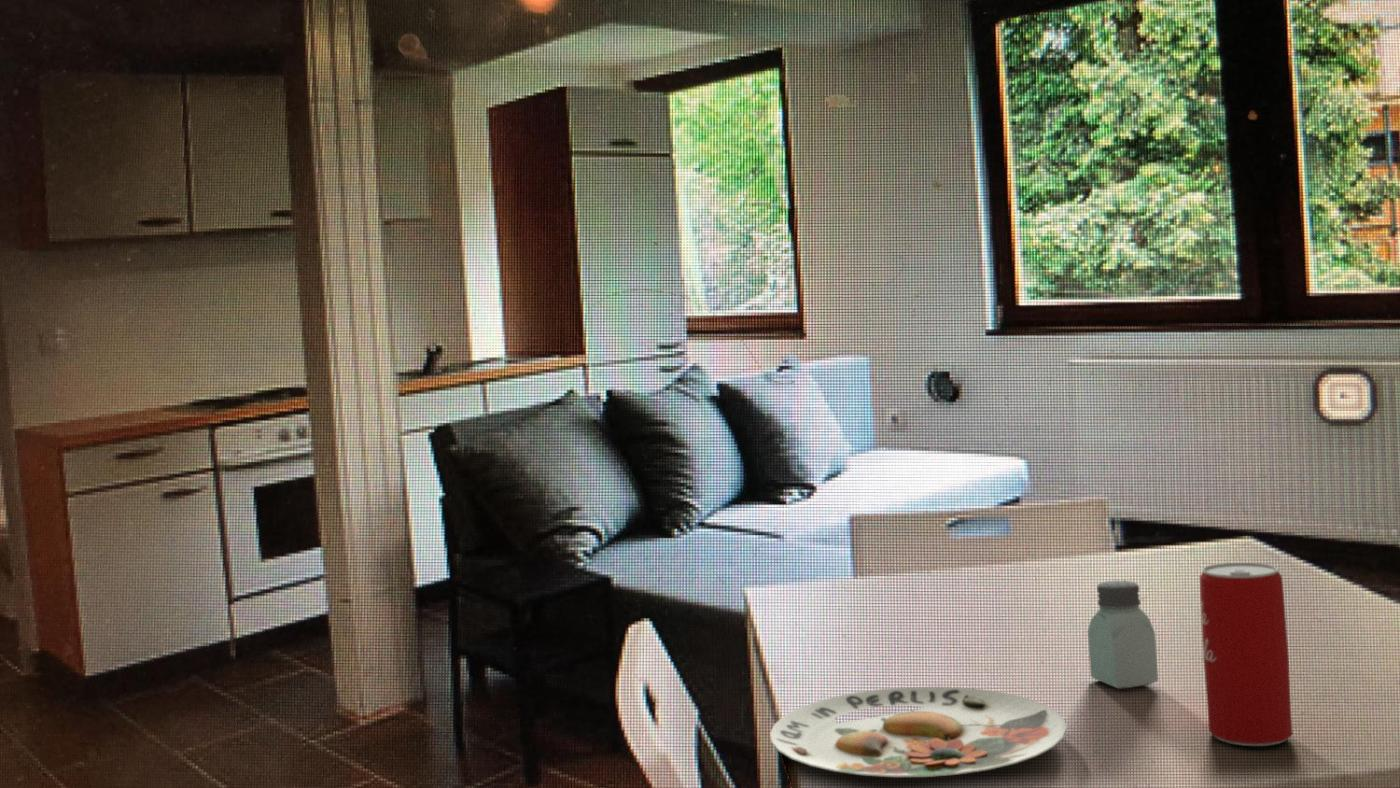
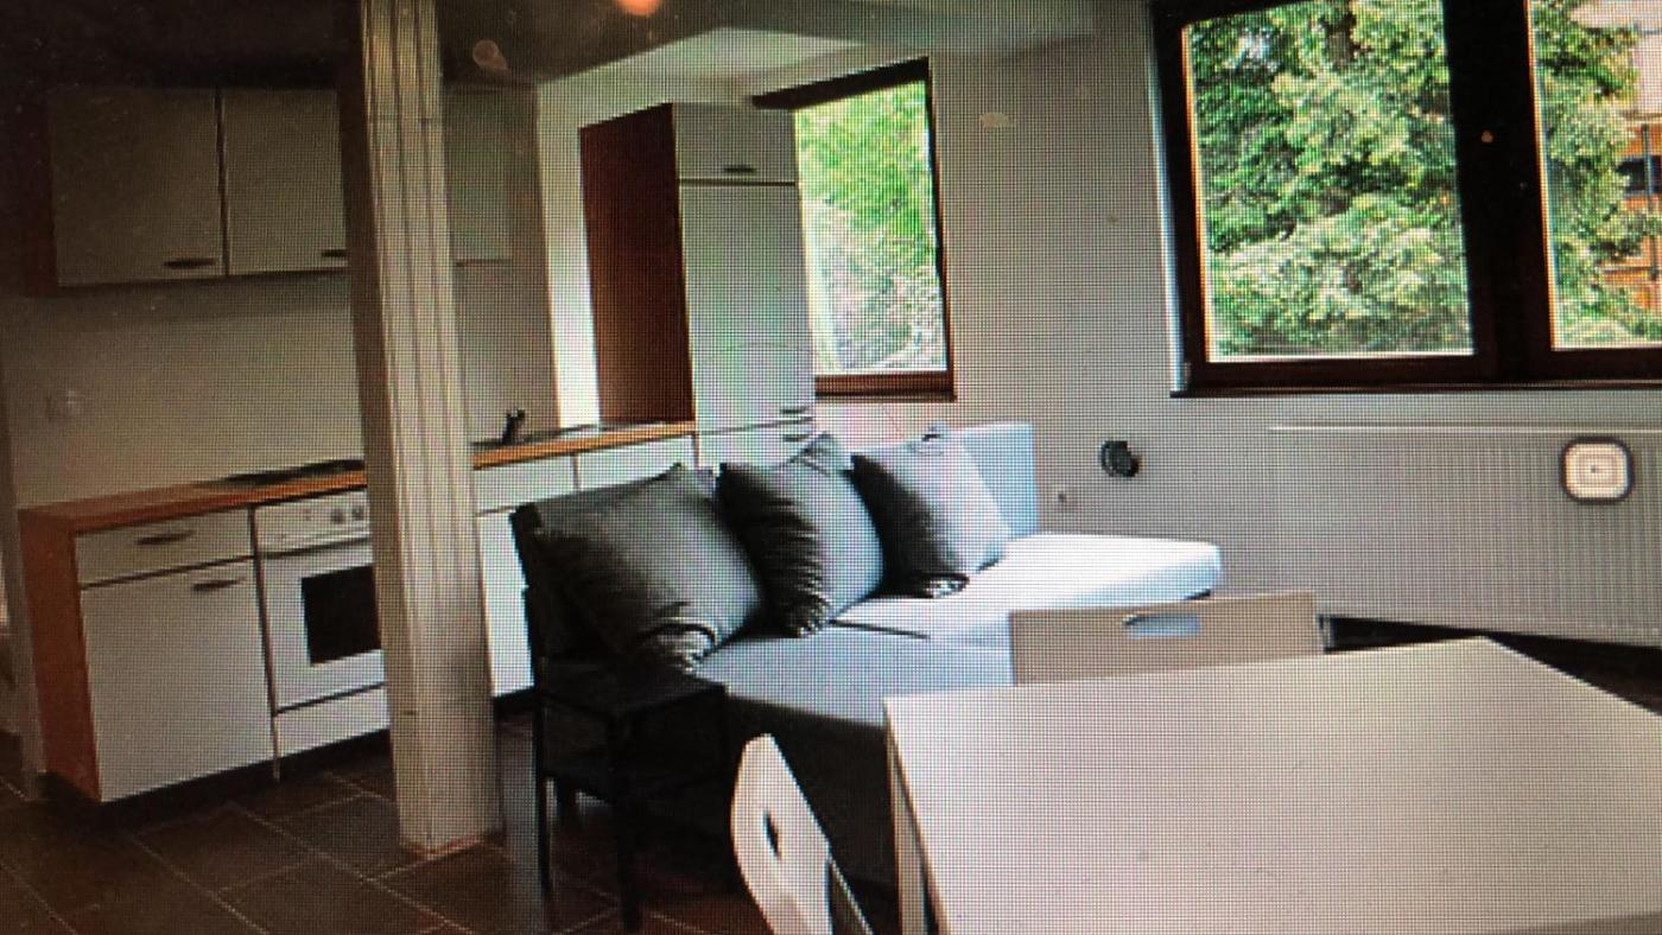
- plate [769,686,1068,778]
- saltshaker [1087,580,1159,690]
- beverage can [1199,562,1294,747]
